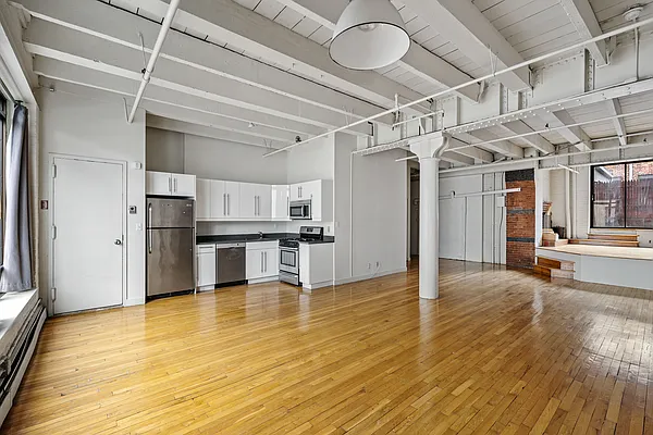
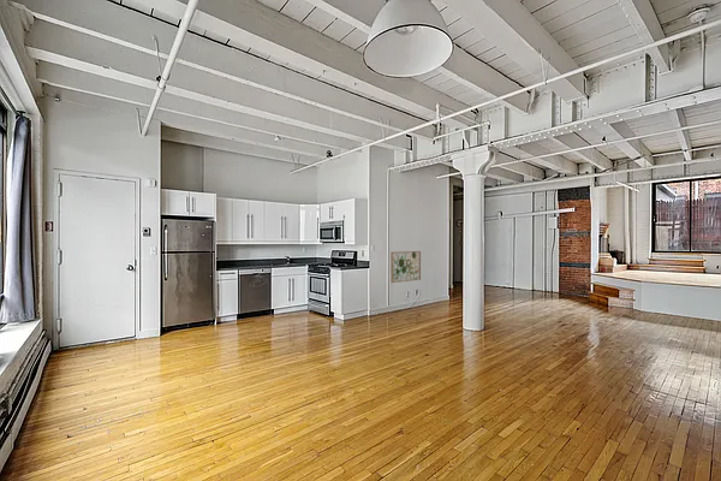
+ wall art [389,250,422,284]
